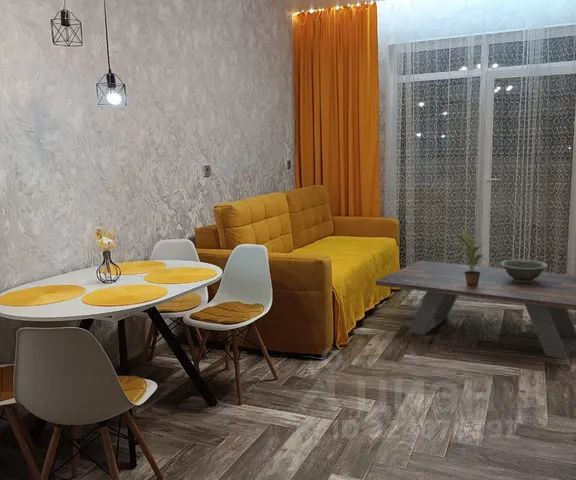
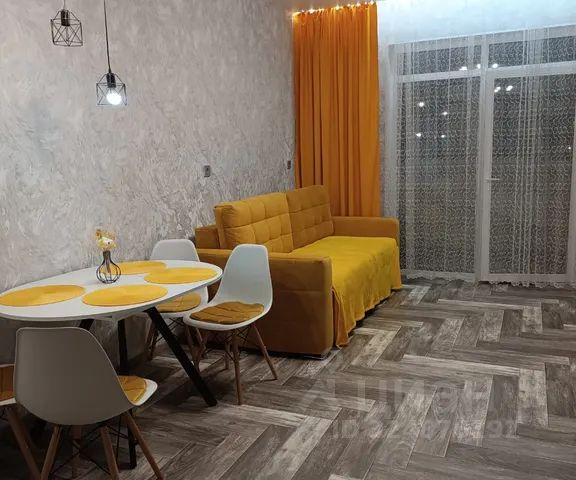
- coffee table [375,260,576,360]
- decorative bowl [499,259,549,282]
- potted plant [453,230,487,286]
